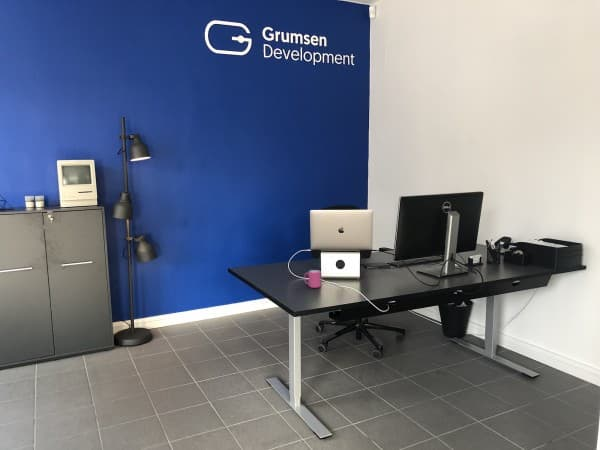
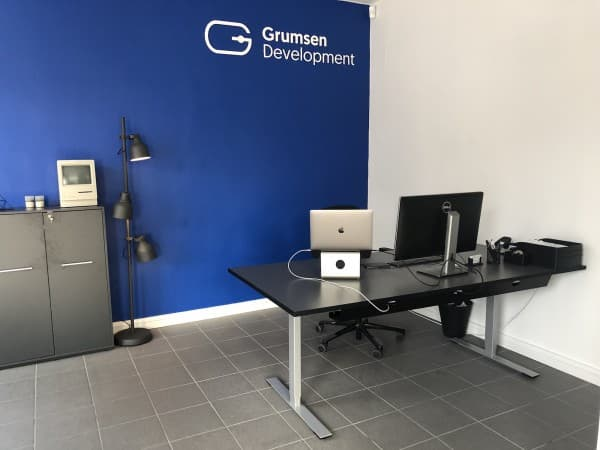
- mug [303,269,322,289]
